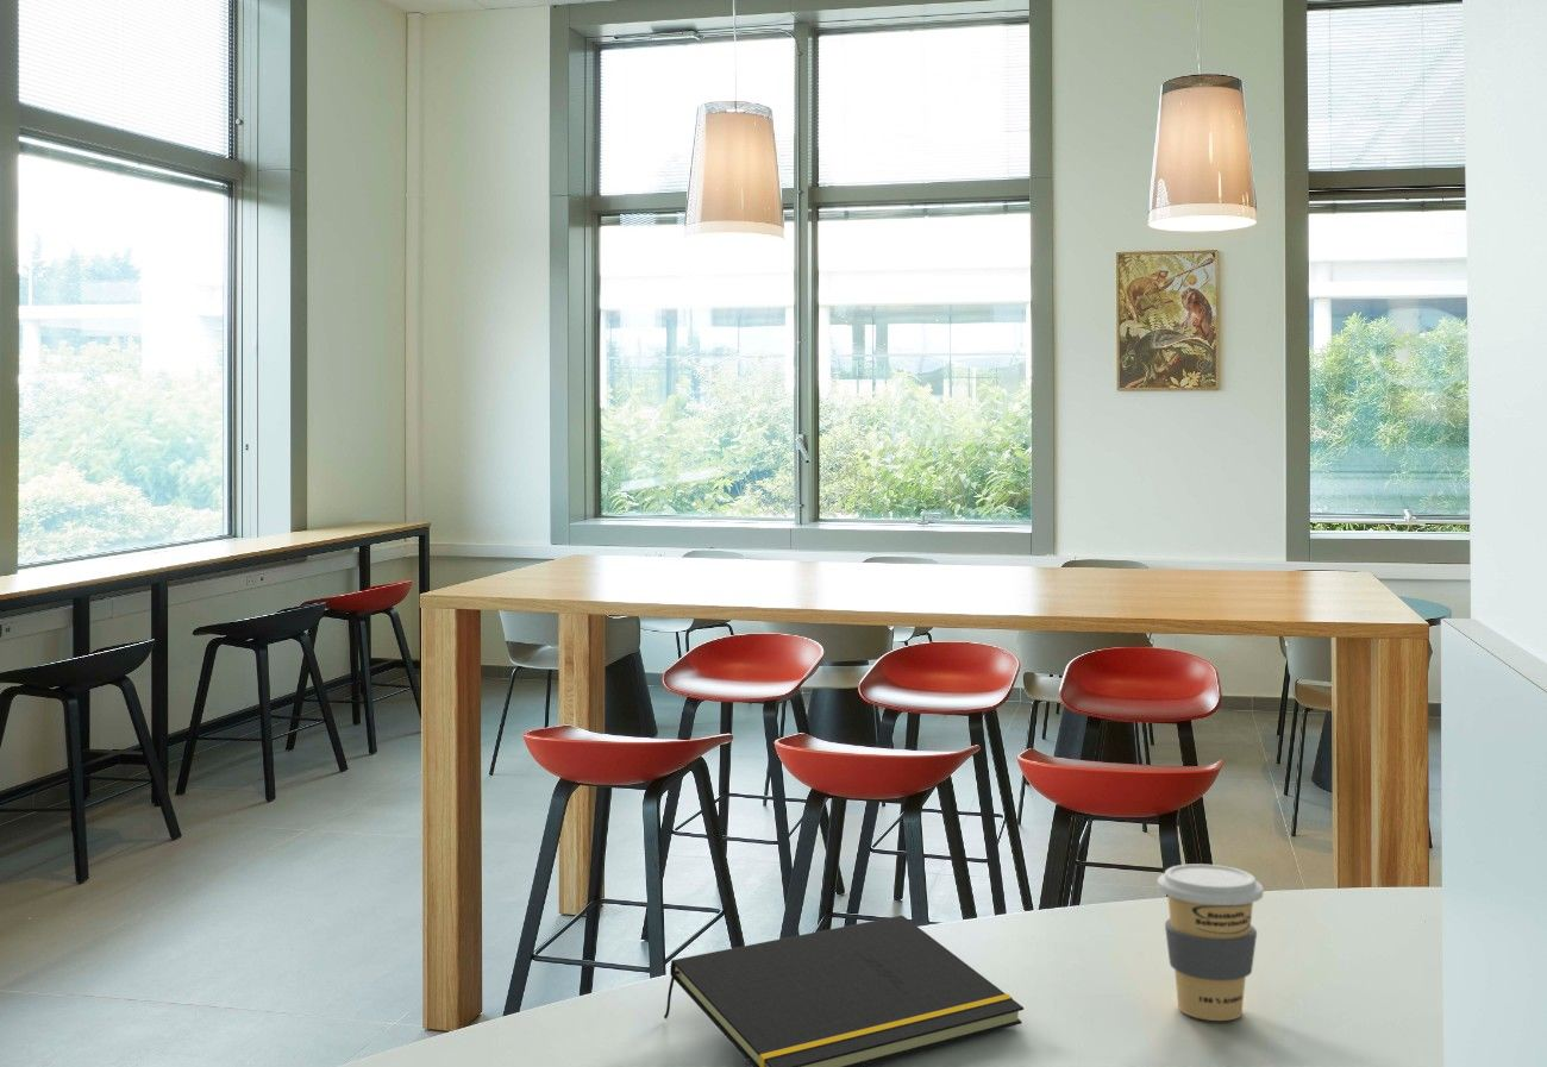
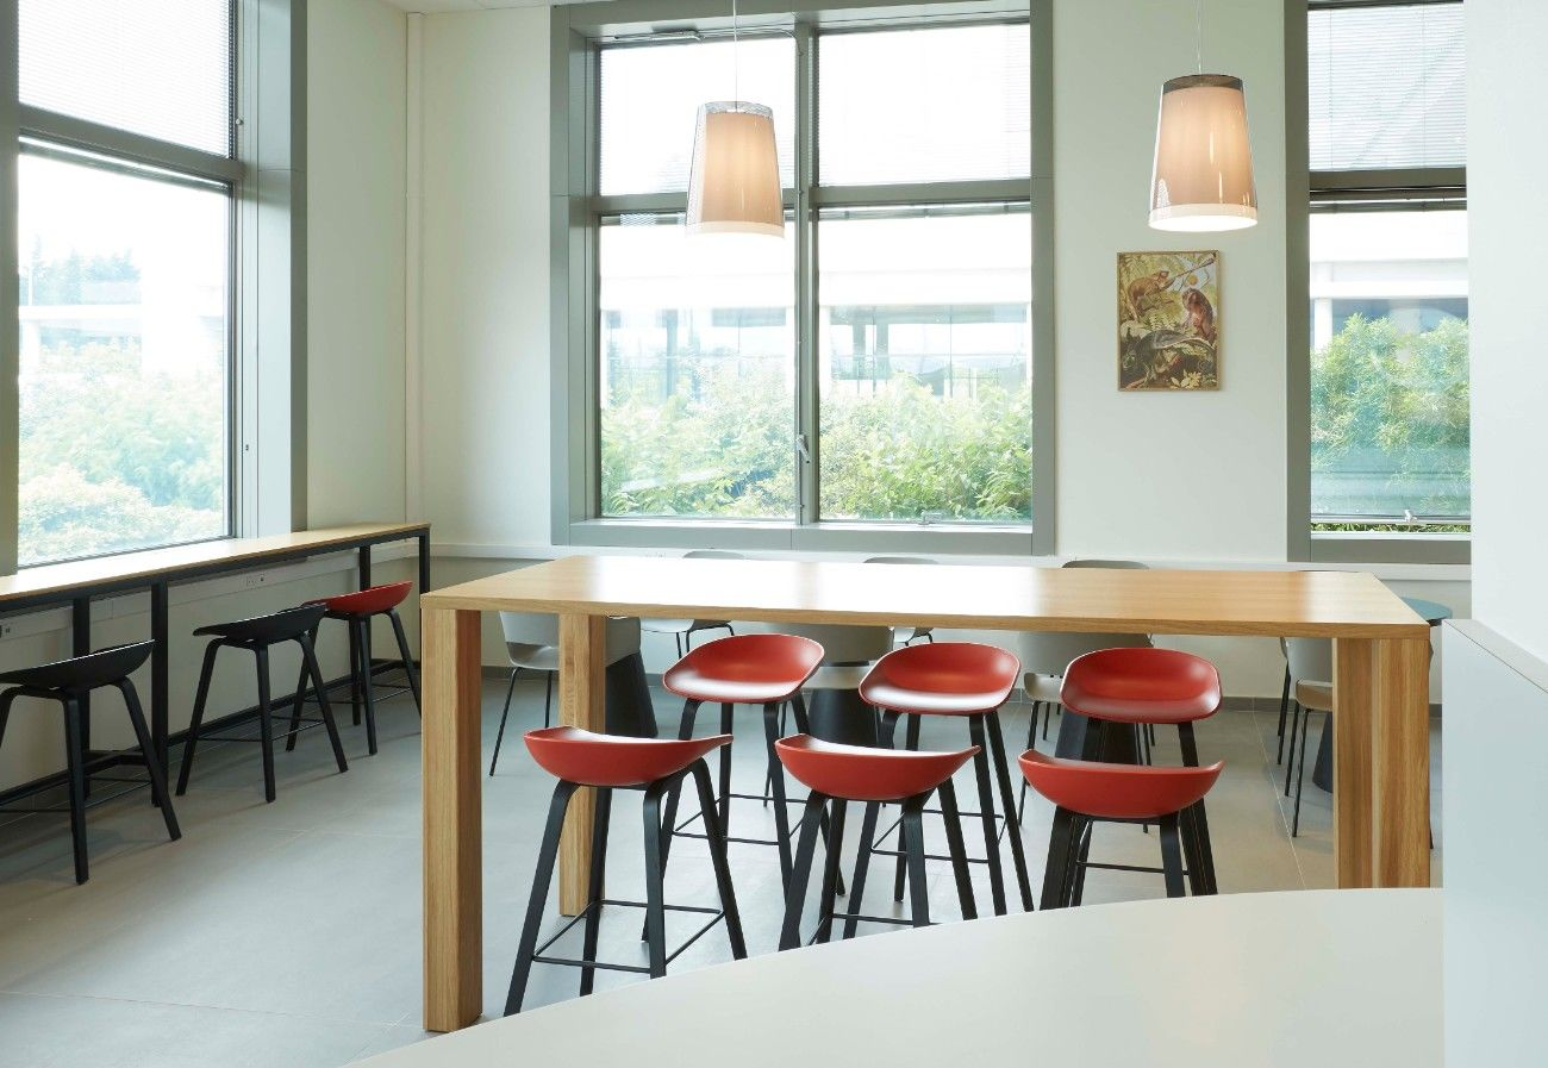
- coffee cup [1157,862,1265,1022]
- notepad [663,915,1025,1067]
